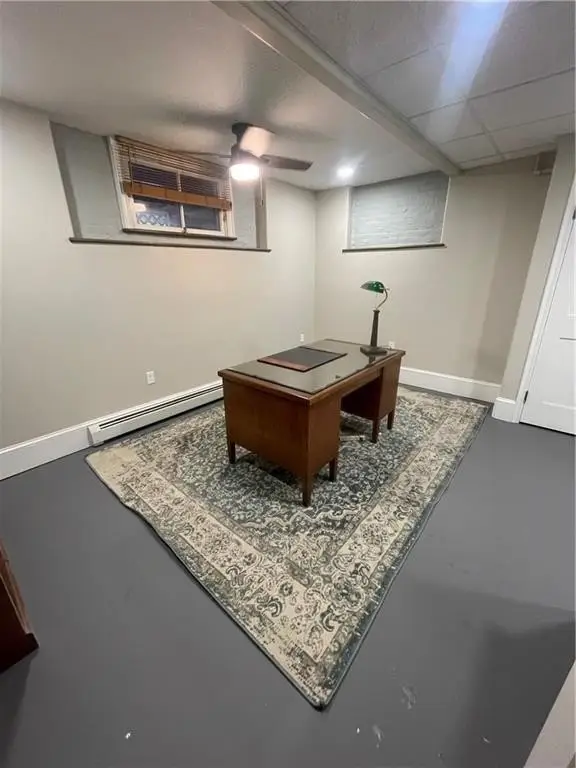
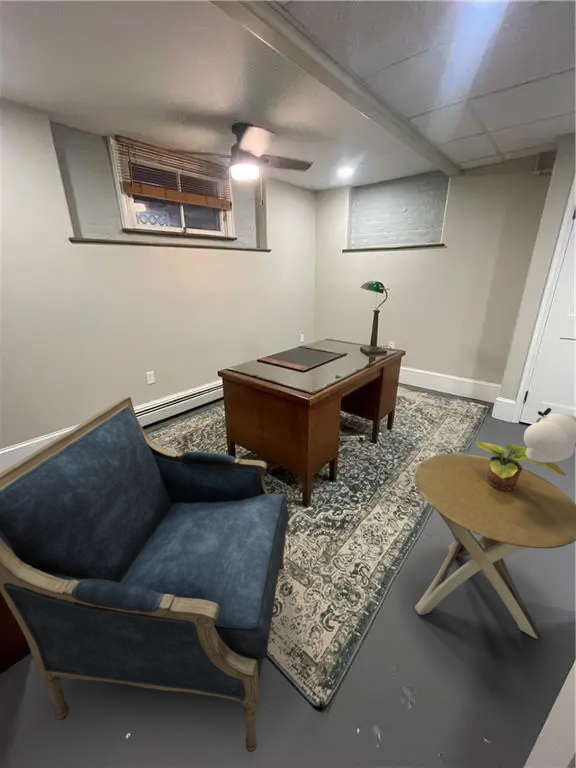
+ side table [414,453,576,640]
+ armchair [0,396,290,753]
+ potted plant [472,407,576,492]
